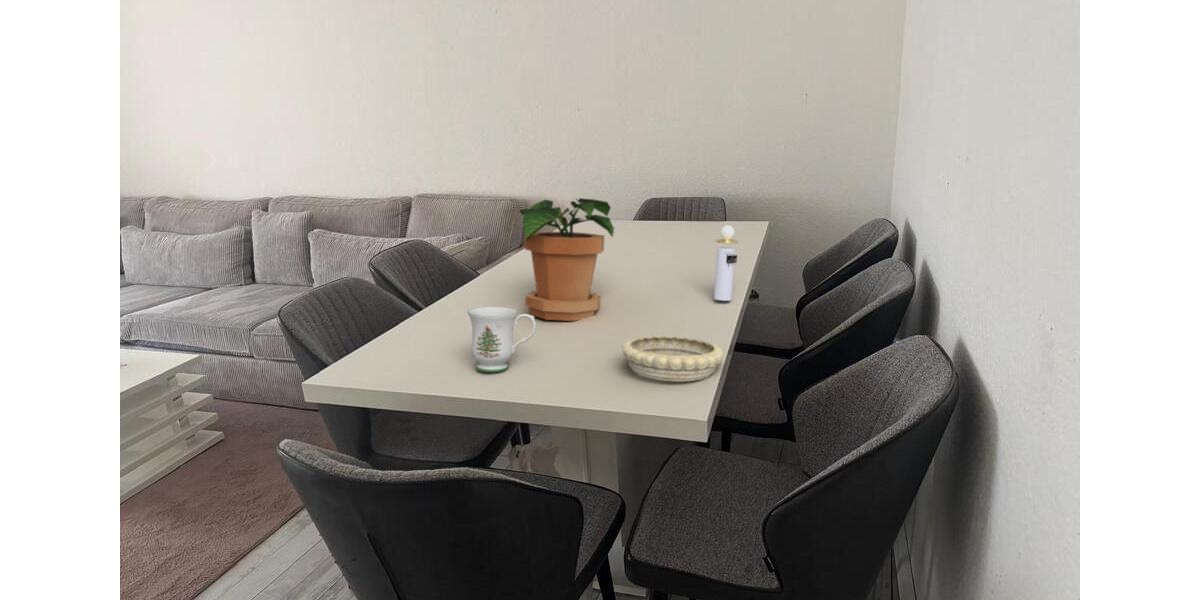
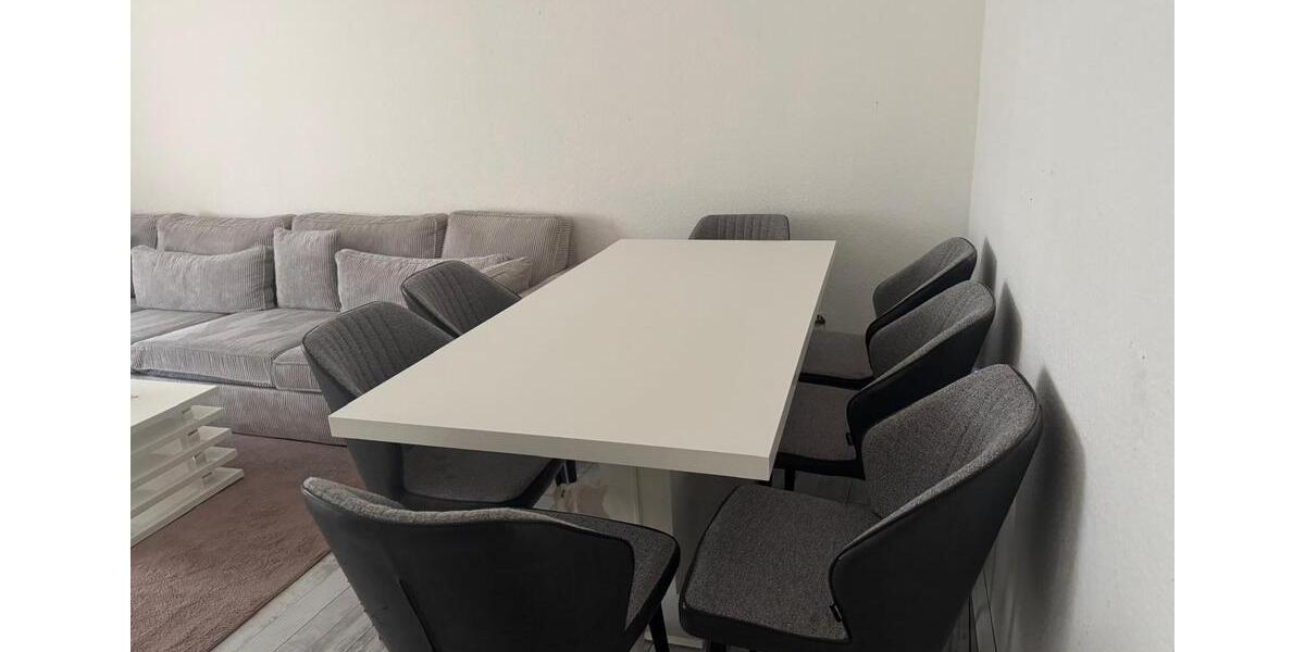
- mug [467,306,537,373]
- potted plant [518,197,615,322]
- perfume bottle [713,224,739,301]
- decorative bowl [621,334,725,382]
